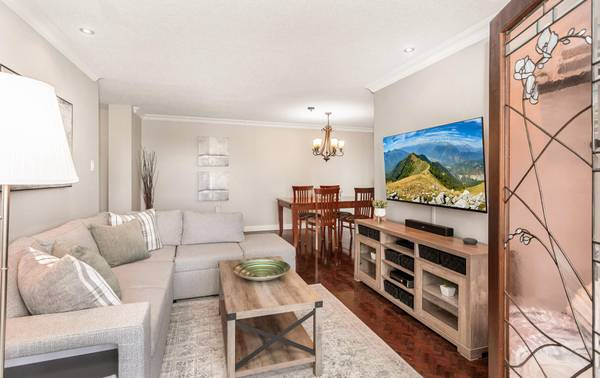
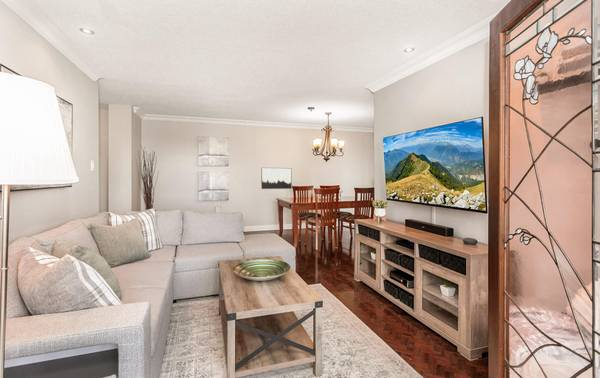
+ wall art [260,167,293,190]
